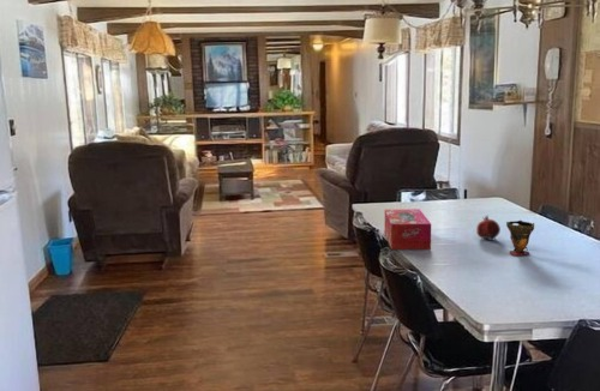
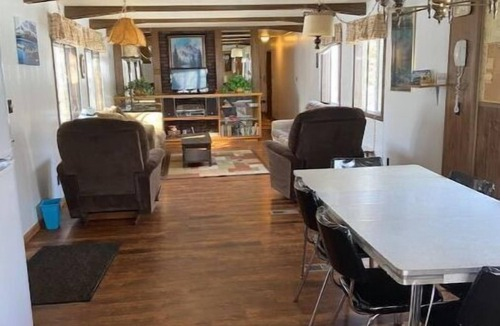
- cup [505,219,535,257]
- tissue box [383,207,432,251]
- fruit [475,215,502,240]
